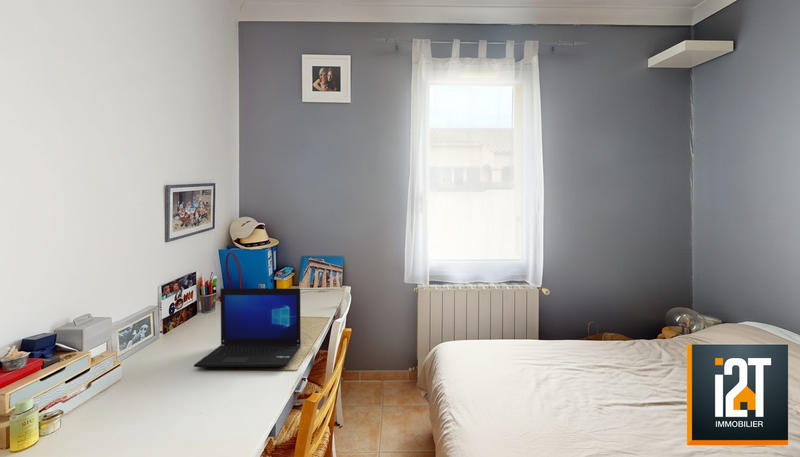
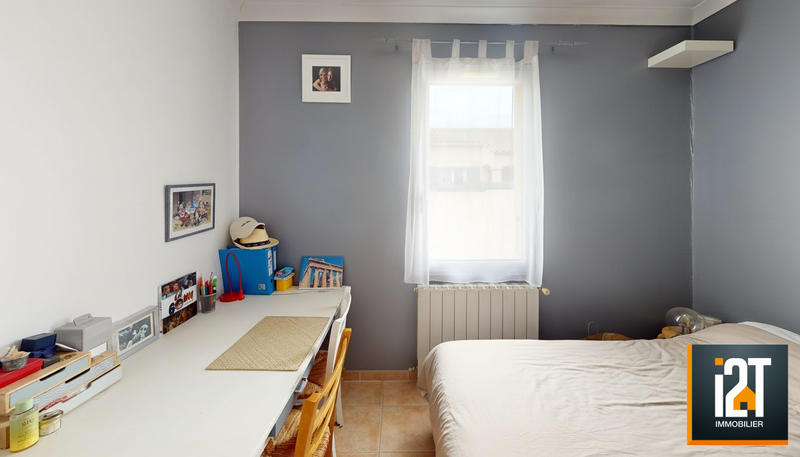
- laptop [193,287,302,368]
